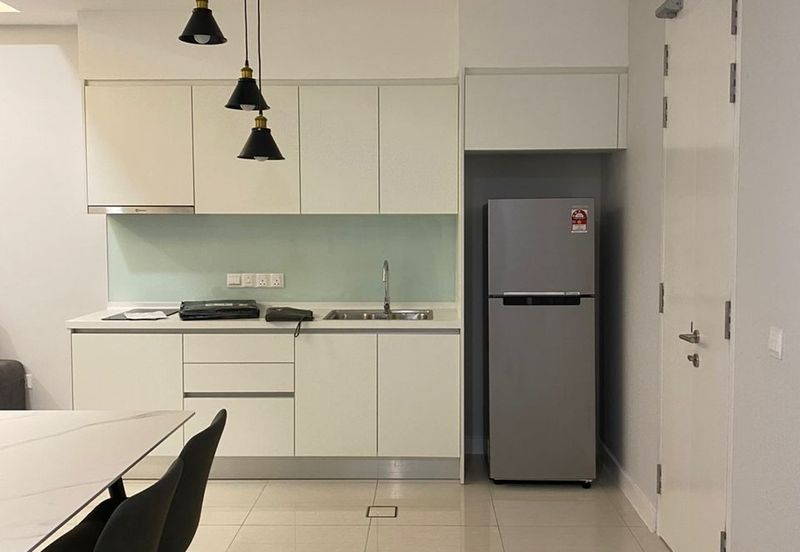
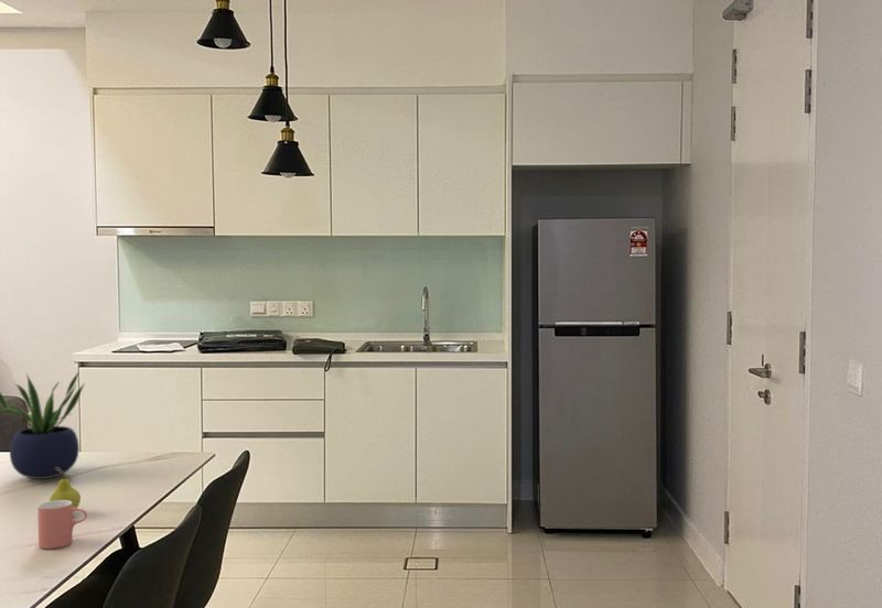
+ cup [36,500,88,550]
+ fruit [49,468,82,508]
+ potted plant [0,370,86,480]
